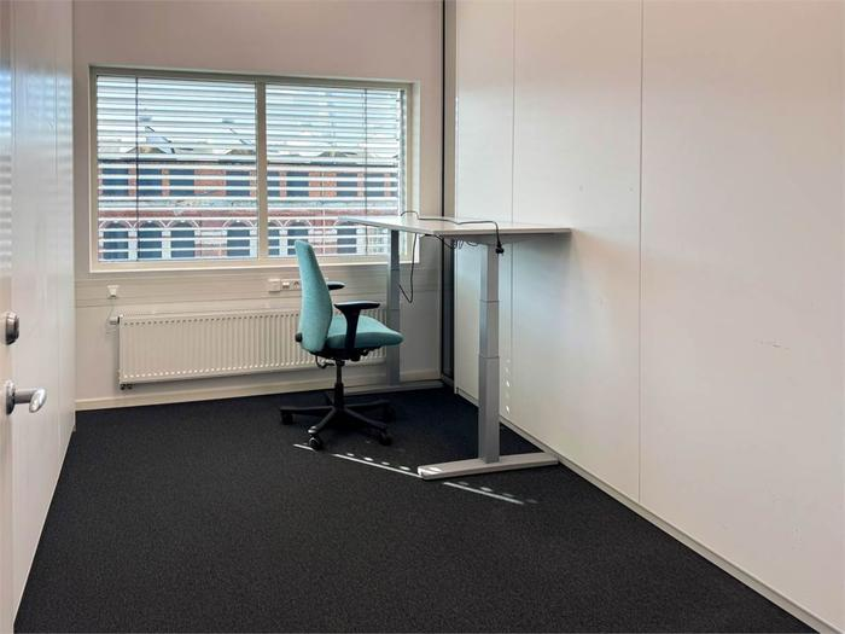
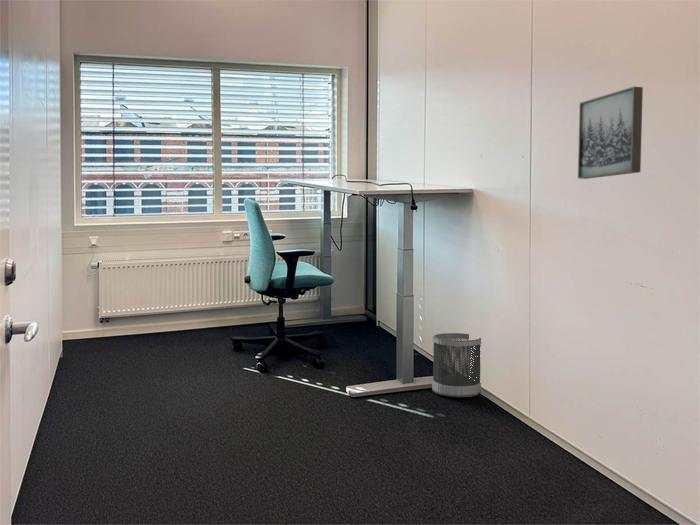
+ wastebasket [431,332,482,398]
+ wall art [577,85,644,180]
